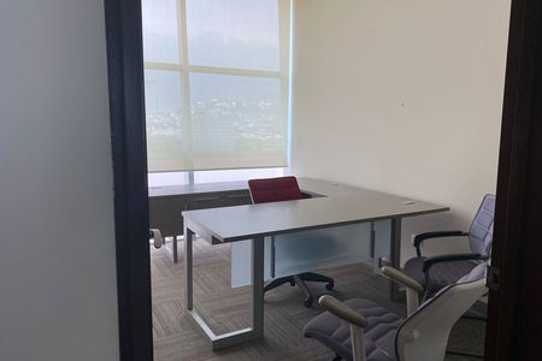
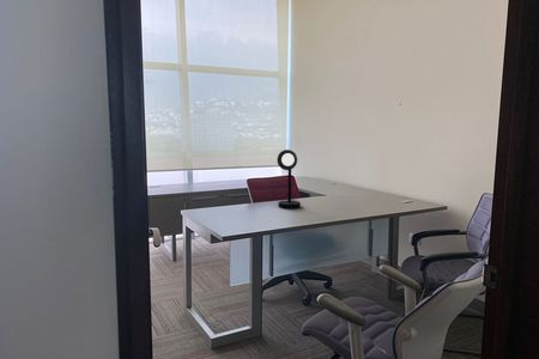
+ desk lamp [275,148,302,209]
